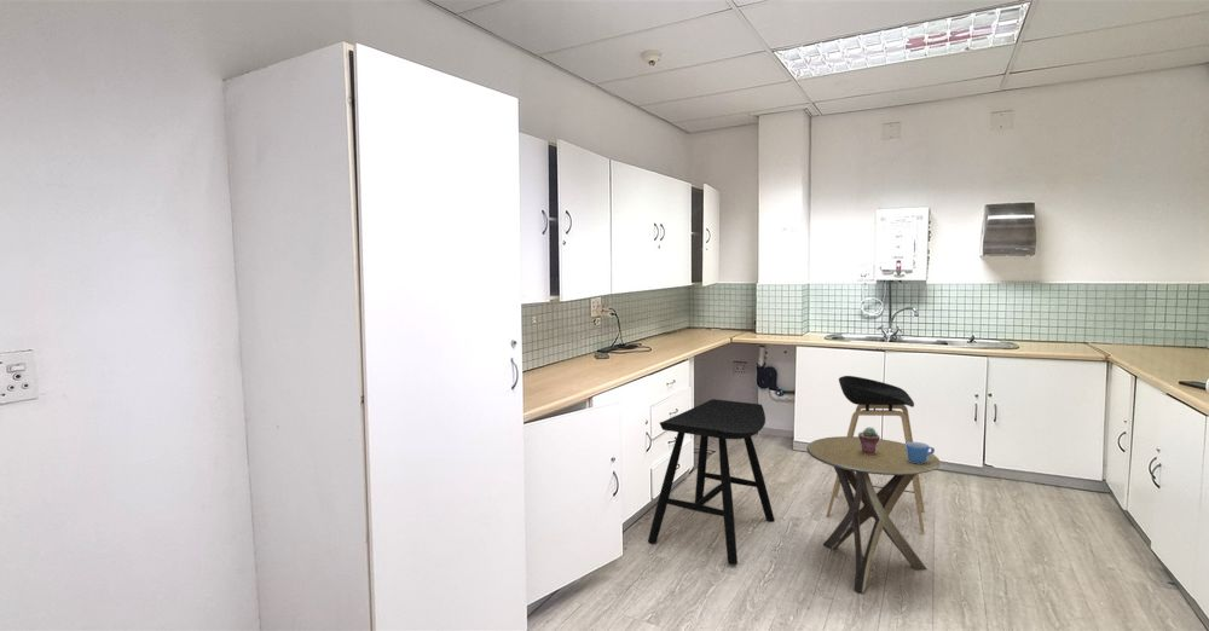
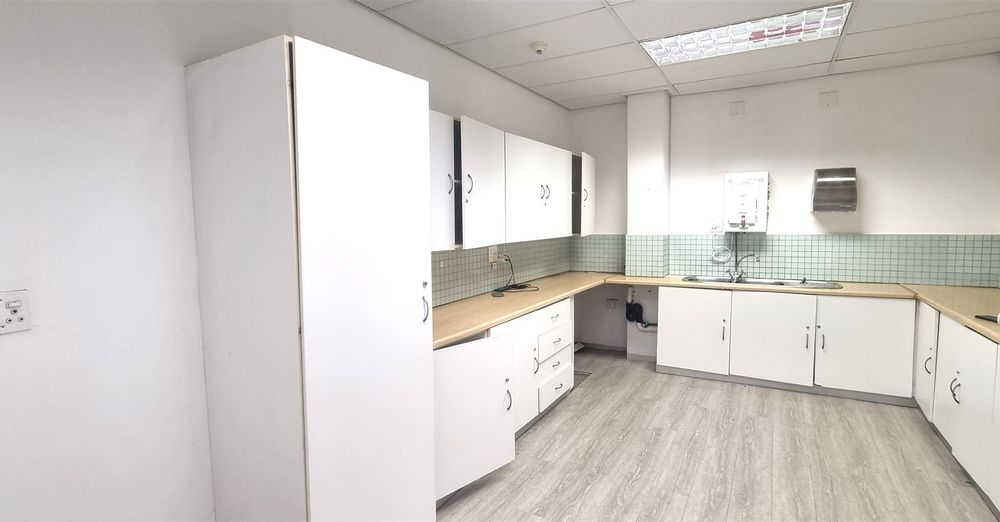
- potted succulent [857,427,881,455]
- stool [826,375,926,534]
- mug [904,441,936,464]
- side table [805,435,941,594]
- stool [647,398,776,566]
